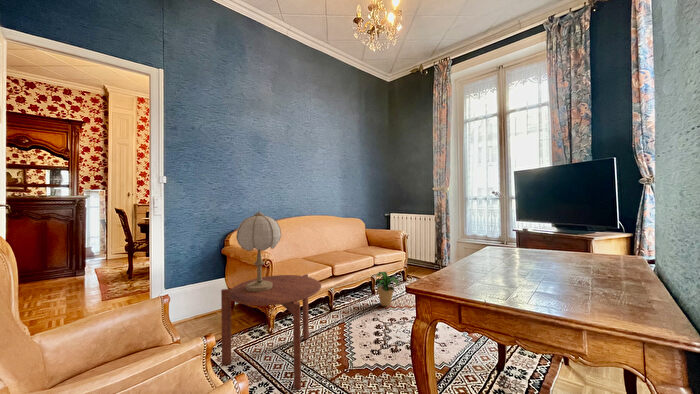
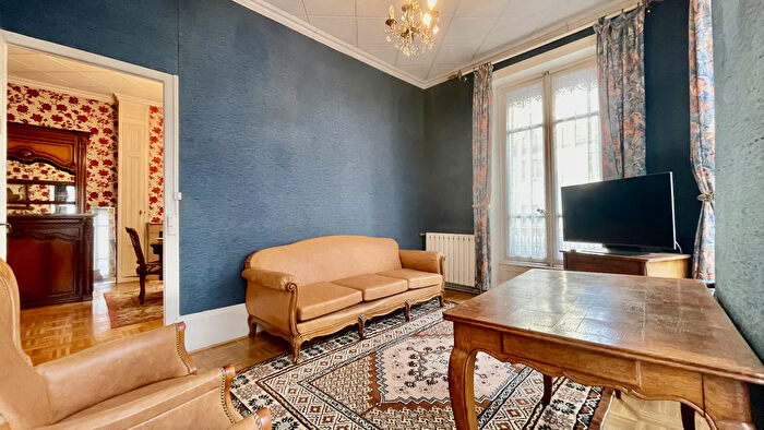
- table lamp [235,210,282,292]
- potted plant [368,271,400,307]
- side table [220,273,322,391]
